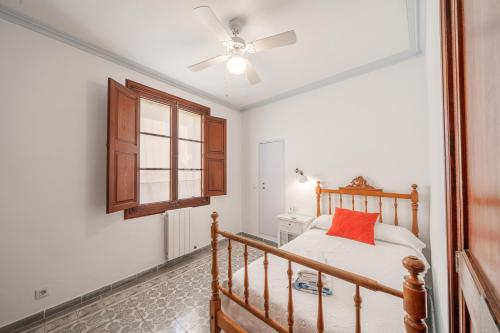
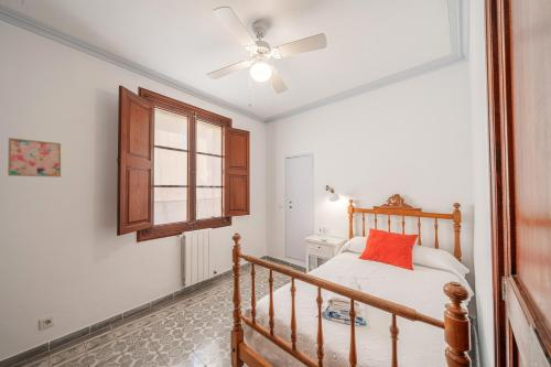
+ wall art [7,137,63,179]
